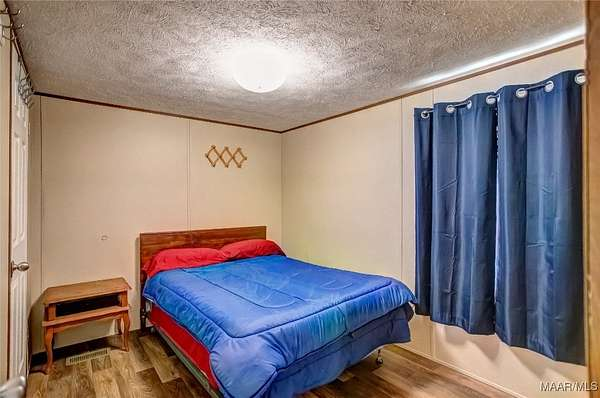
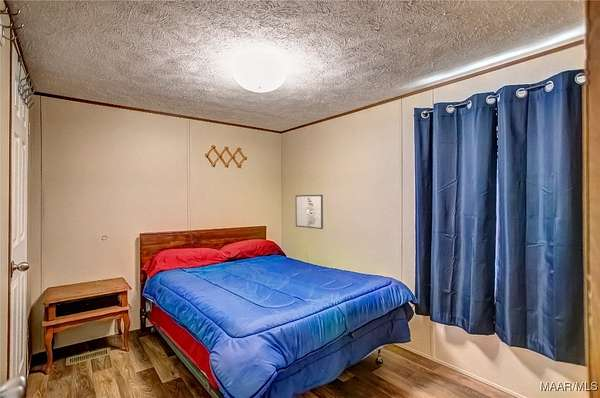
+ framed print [295,194,324,230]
